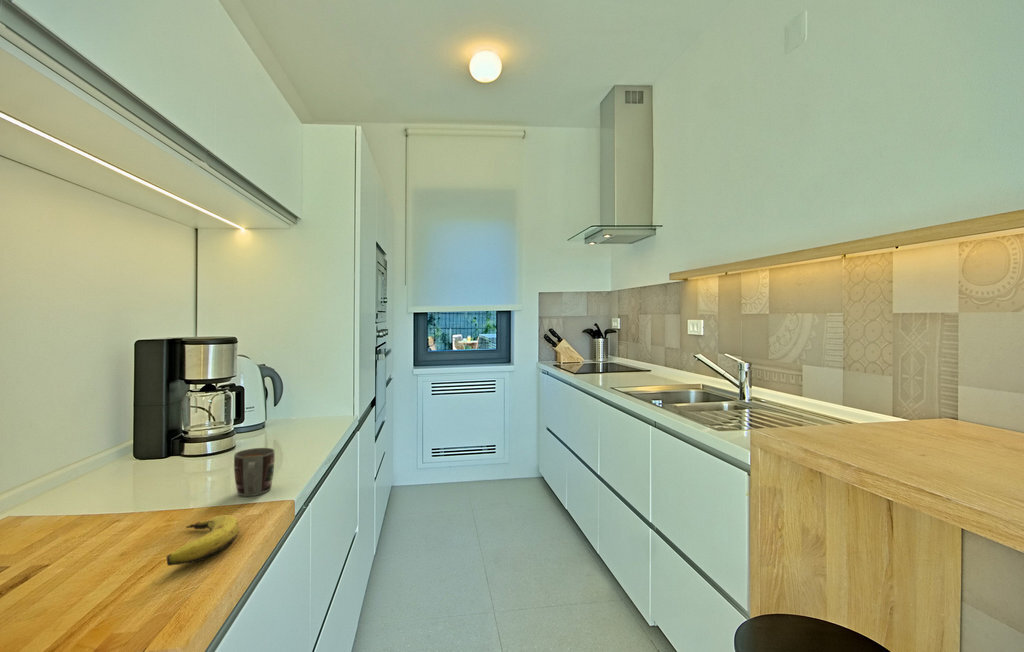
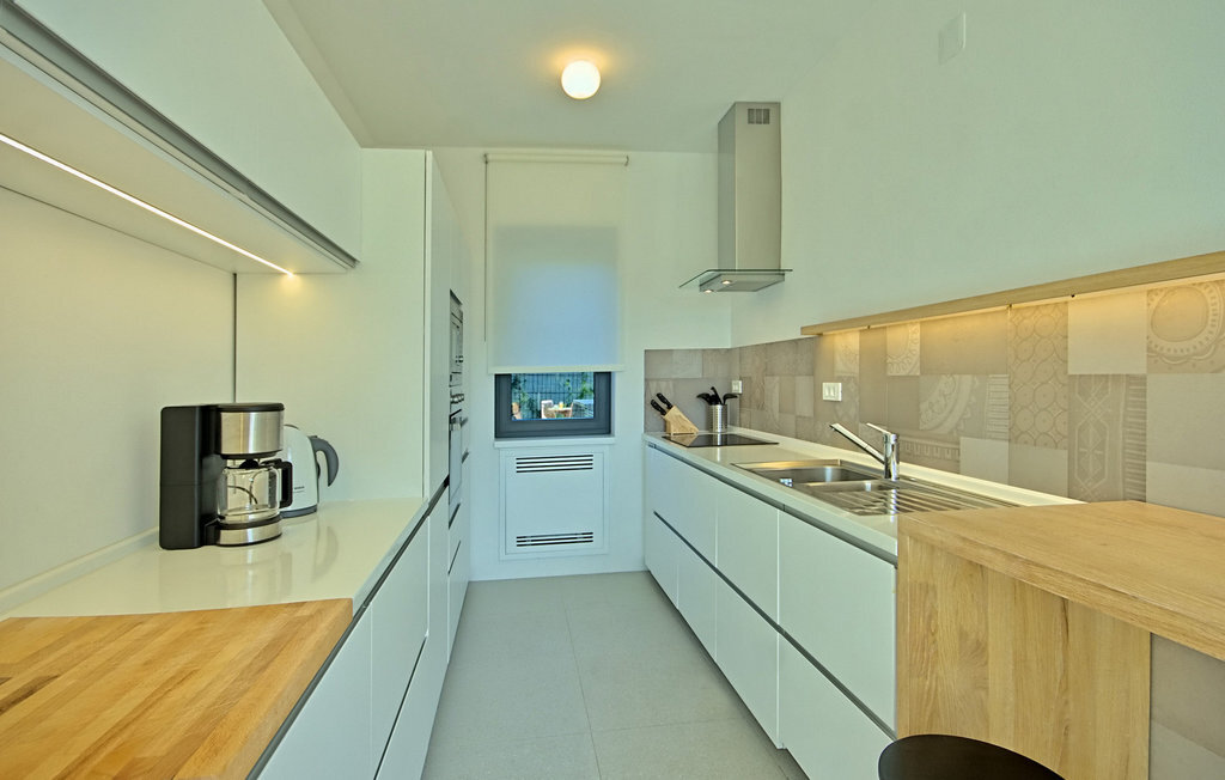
- banana [166,514,240,567]
- mug [233,447,275,497]
